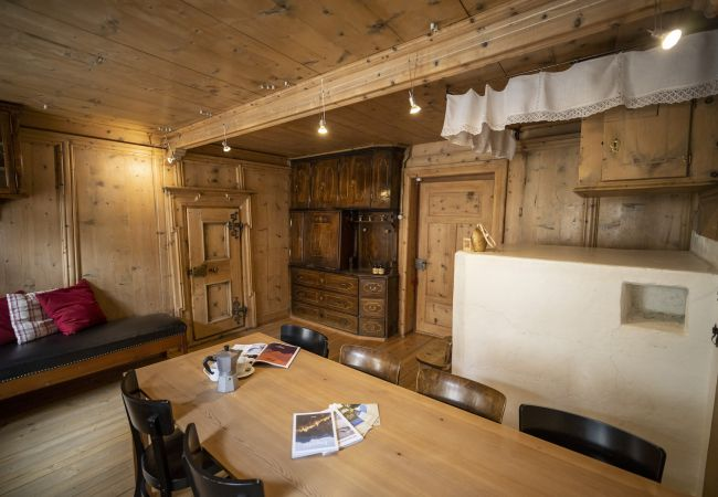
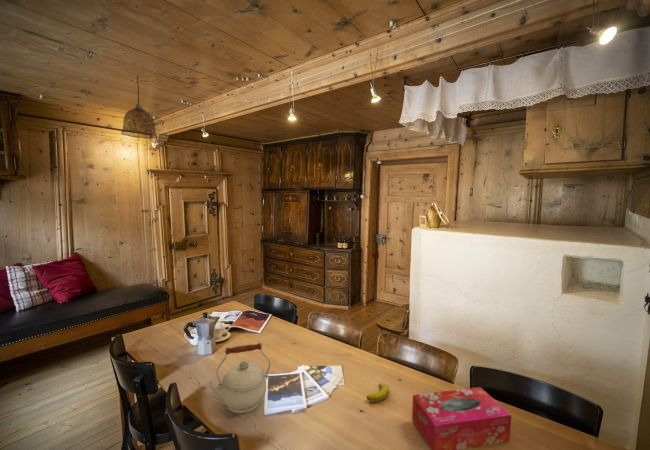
+ pendant lamp [120,75,158,140]
+ banana [366,383,390,403]
+ kettle [208,342,271,414]
+ tissue box [411,386,512,450]
